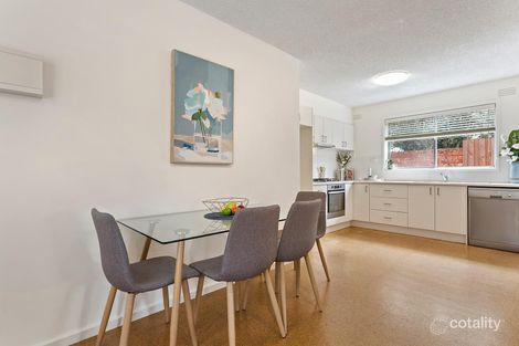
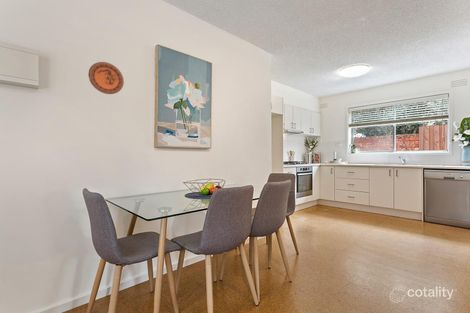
+ decorative plate [87,61,125,95]
